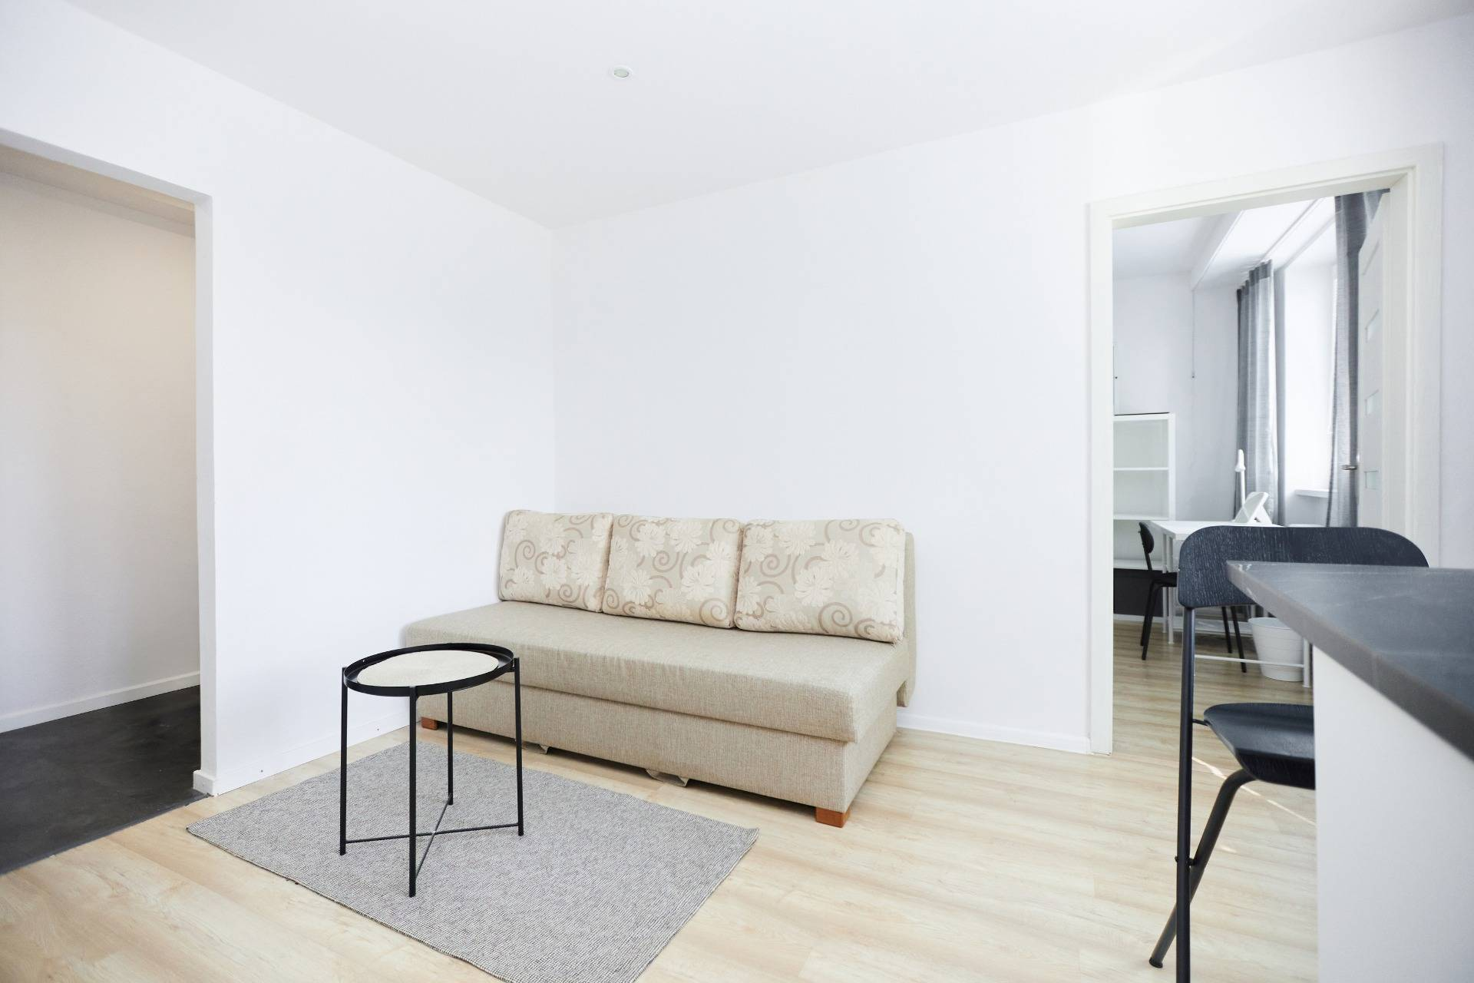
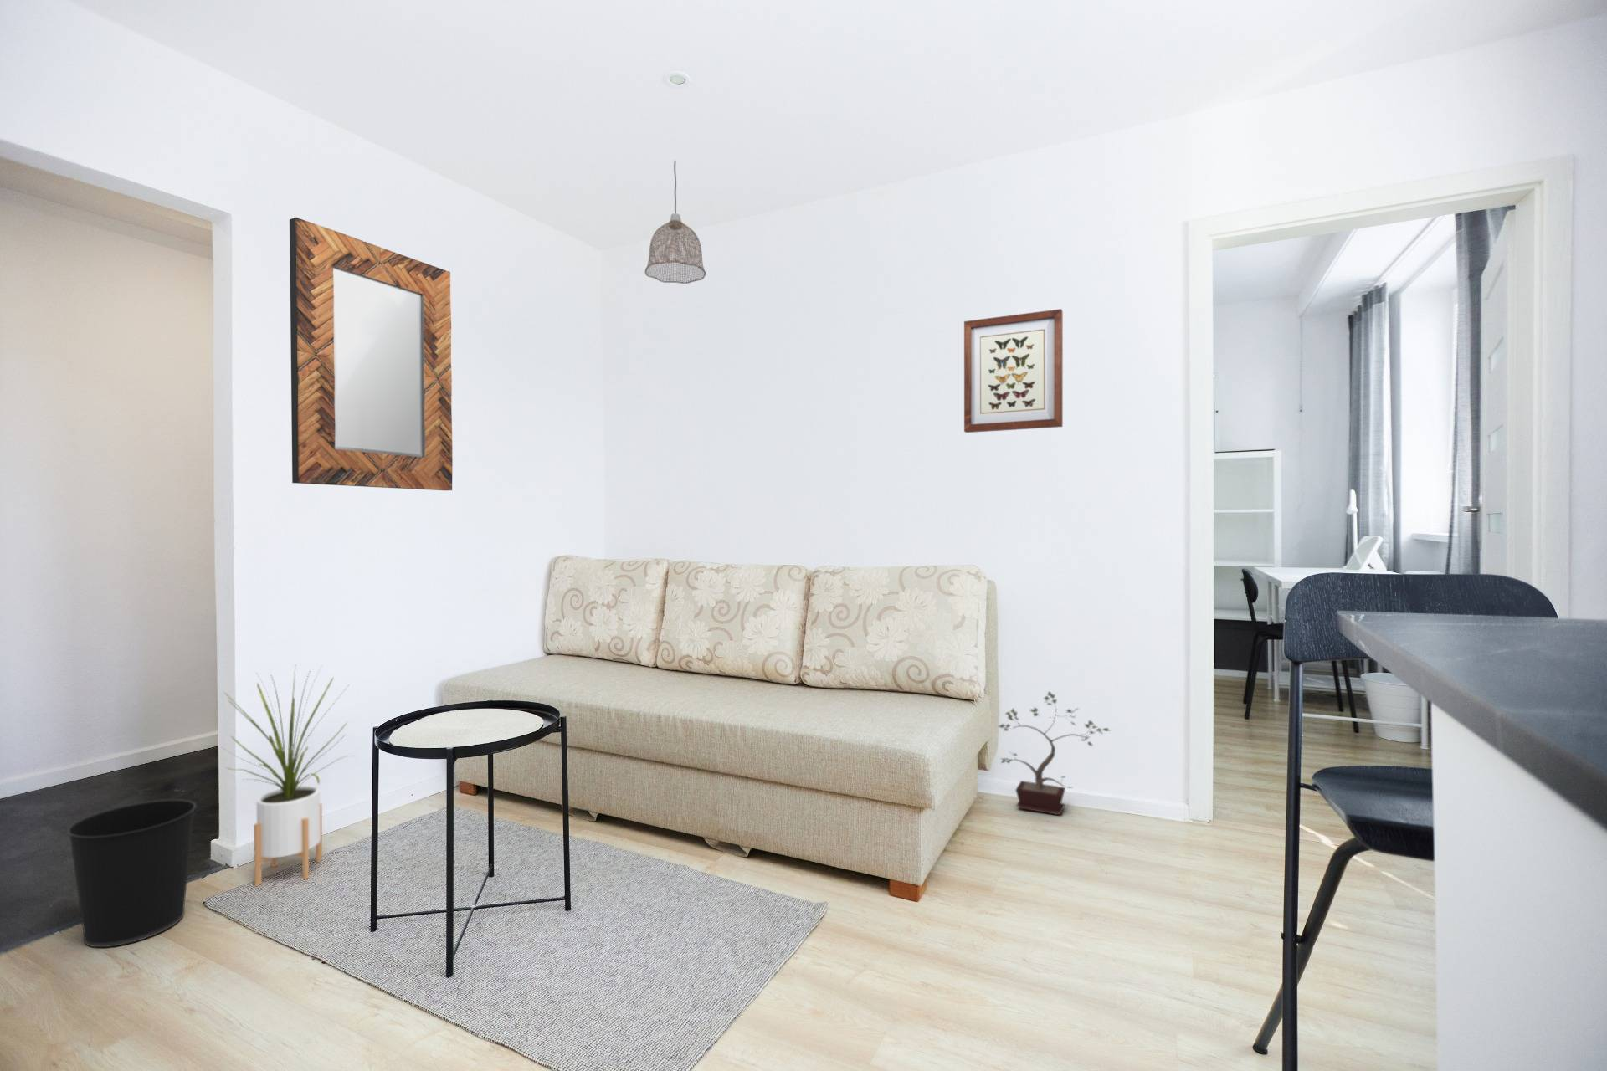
+ wall art [964,308,1064,434]
+ house plant [219,665,358,887]
+ pendant lamp [644,160,707,284]
+ home mirror [288,216,453,491]
+ wastebasket [66,798,197,948]
+ potted plant [997,690,1111,815]
